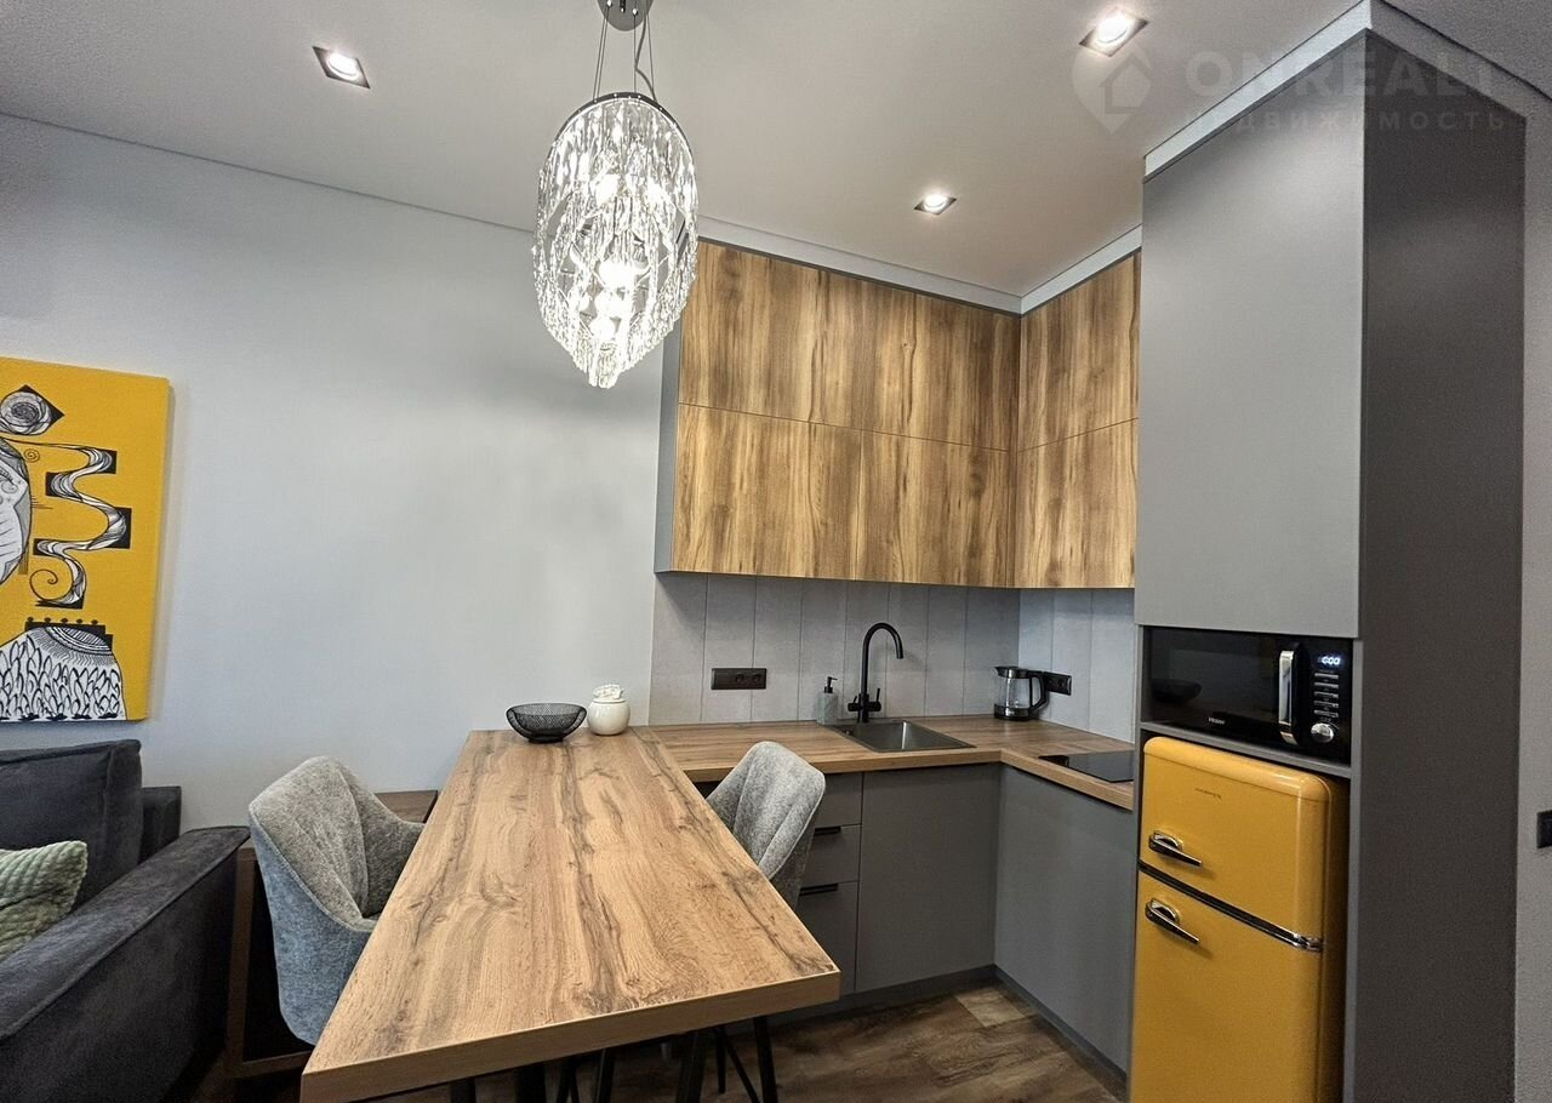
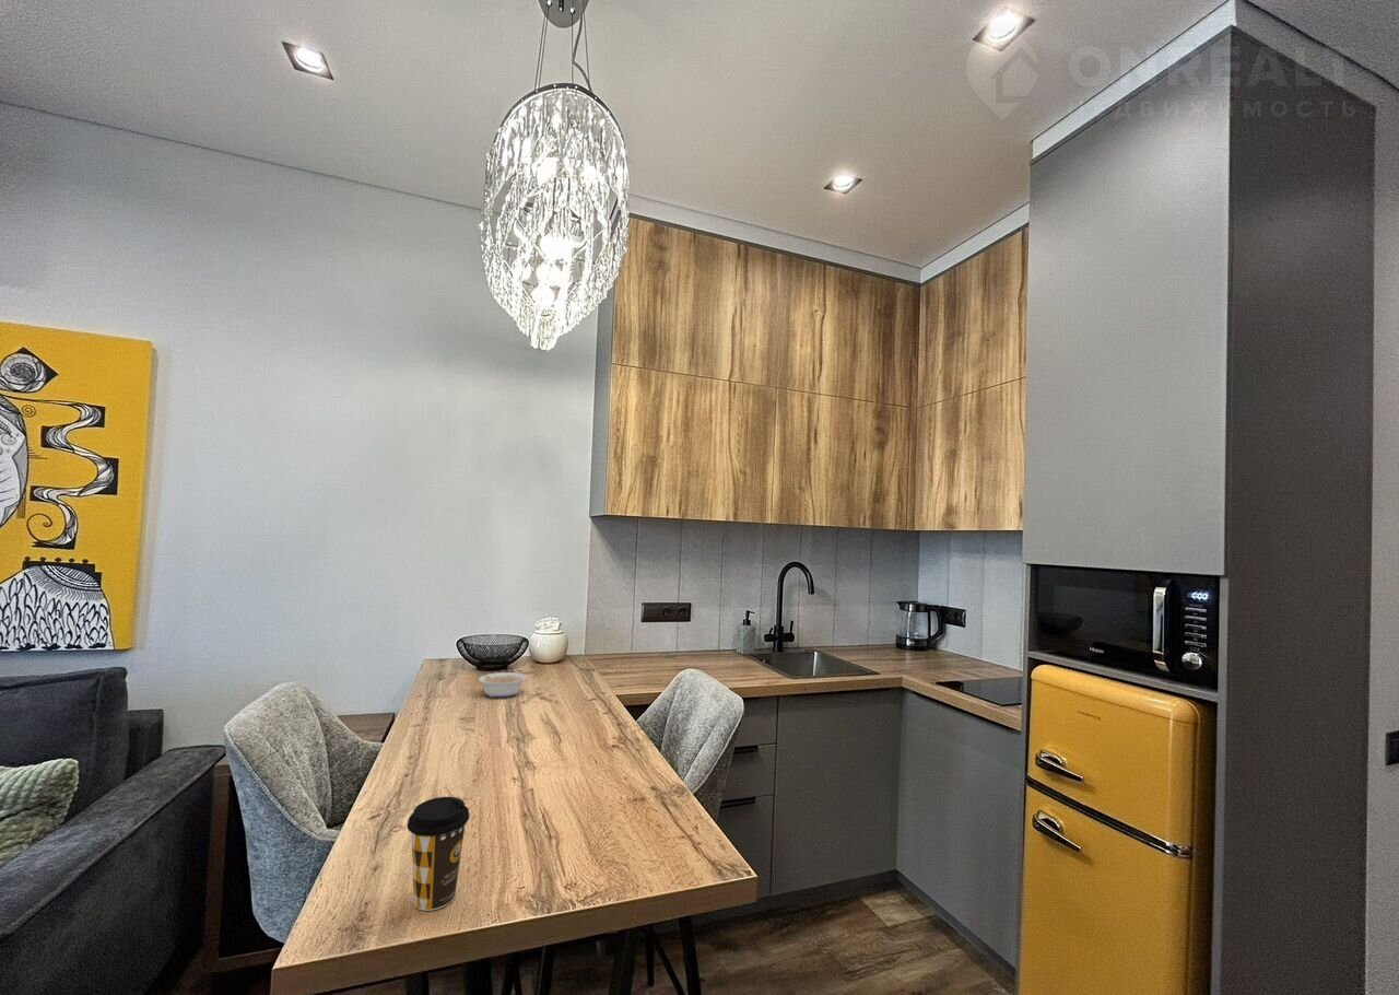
+ legume [474,670,527,699]
+ coffee cup [407,796,470,912]
